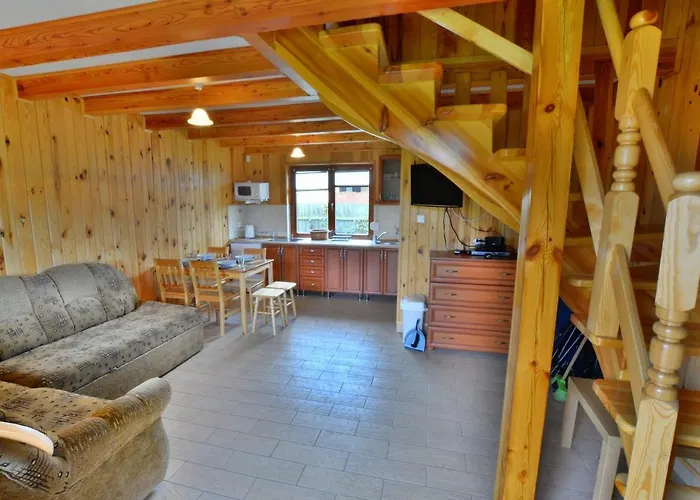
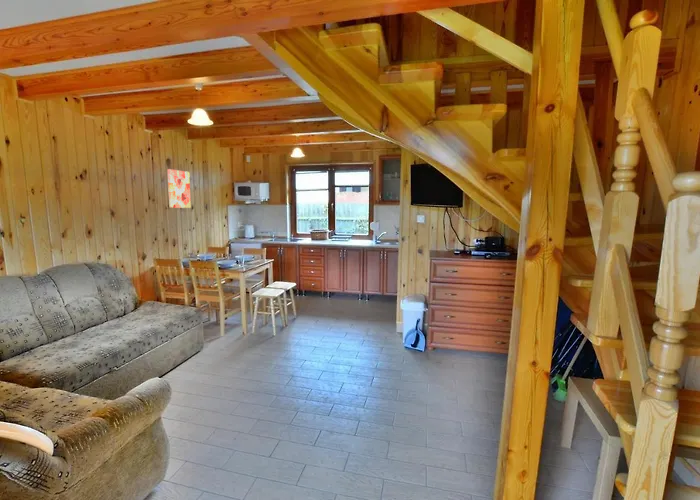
+ wall art [167,168,192,209]
